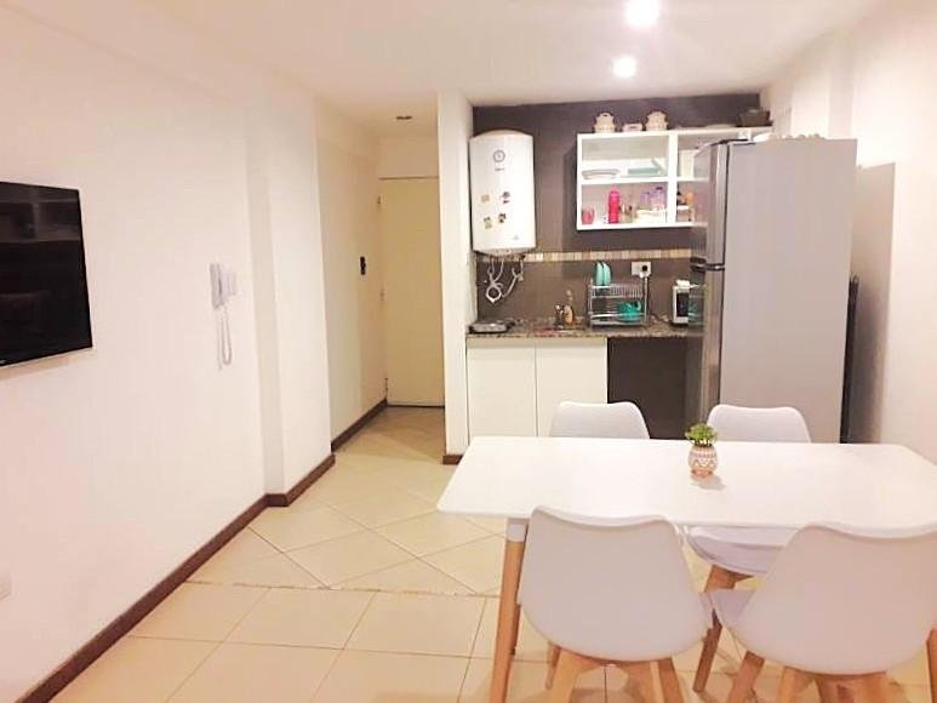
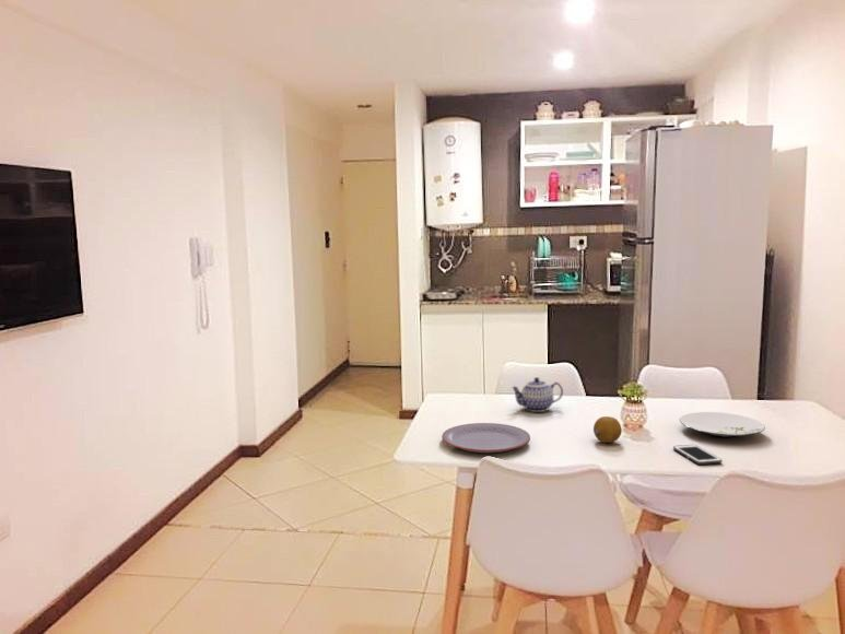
+ teapot [510,376,564,413]
+ plate [441,422,531,454]
+ cell phone [672,444,723,466]
+ fruit [592,415,623,444]
+ plate [679,411,766,438]
